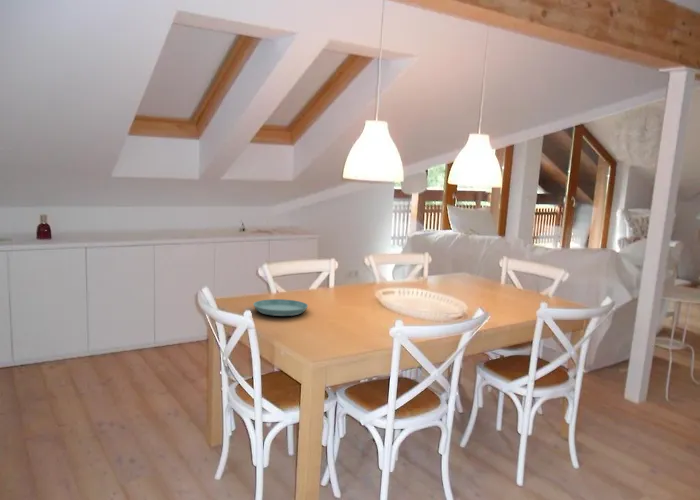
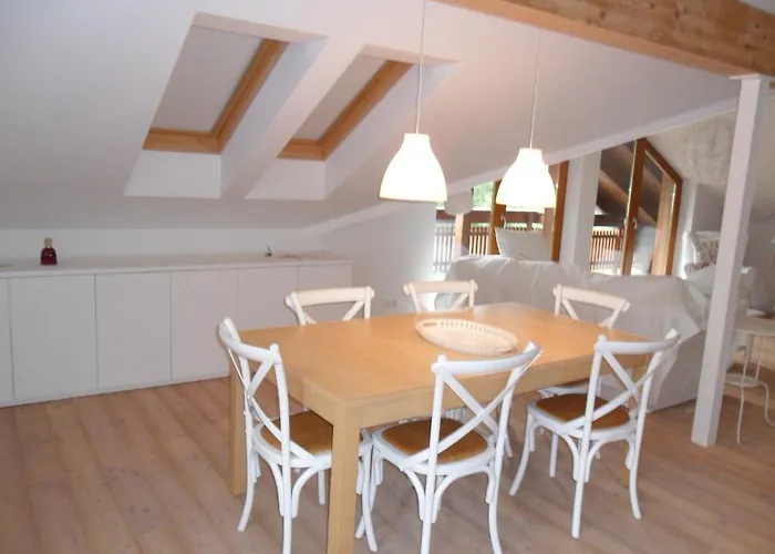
- saucer [252,298,309,317]
